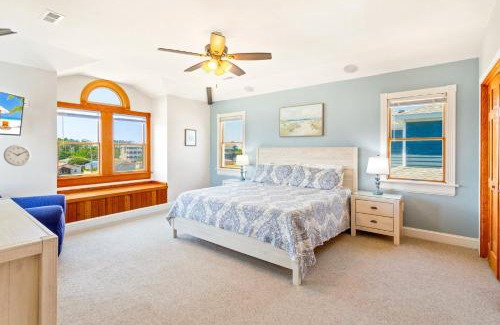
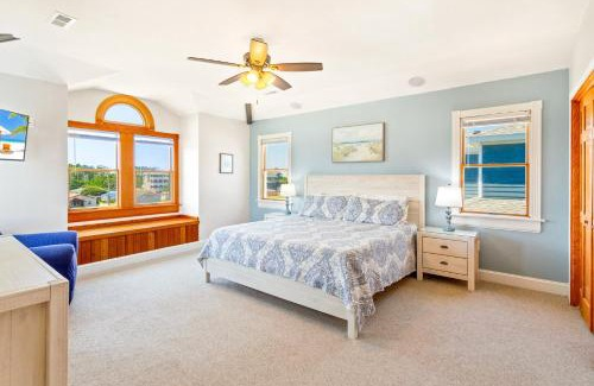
- wall clock [3,144,32,167]
